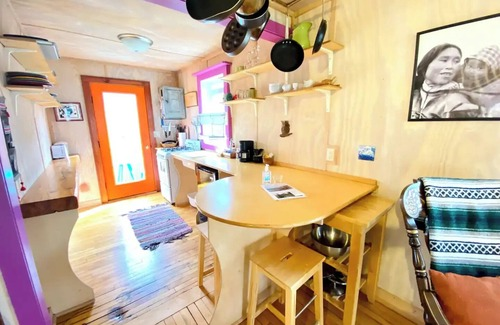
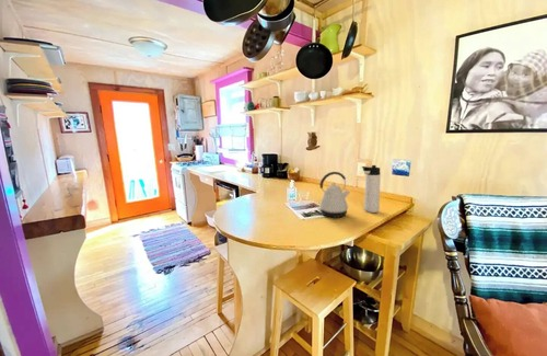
+ kettle [317,171,351,219]
+ thermos bottle [361,164,382,214]
